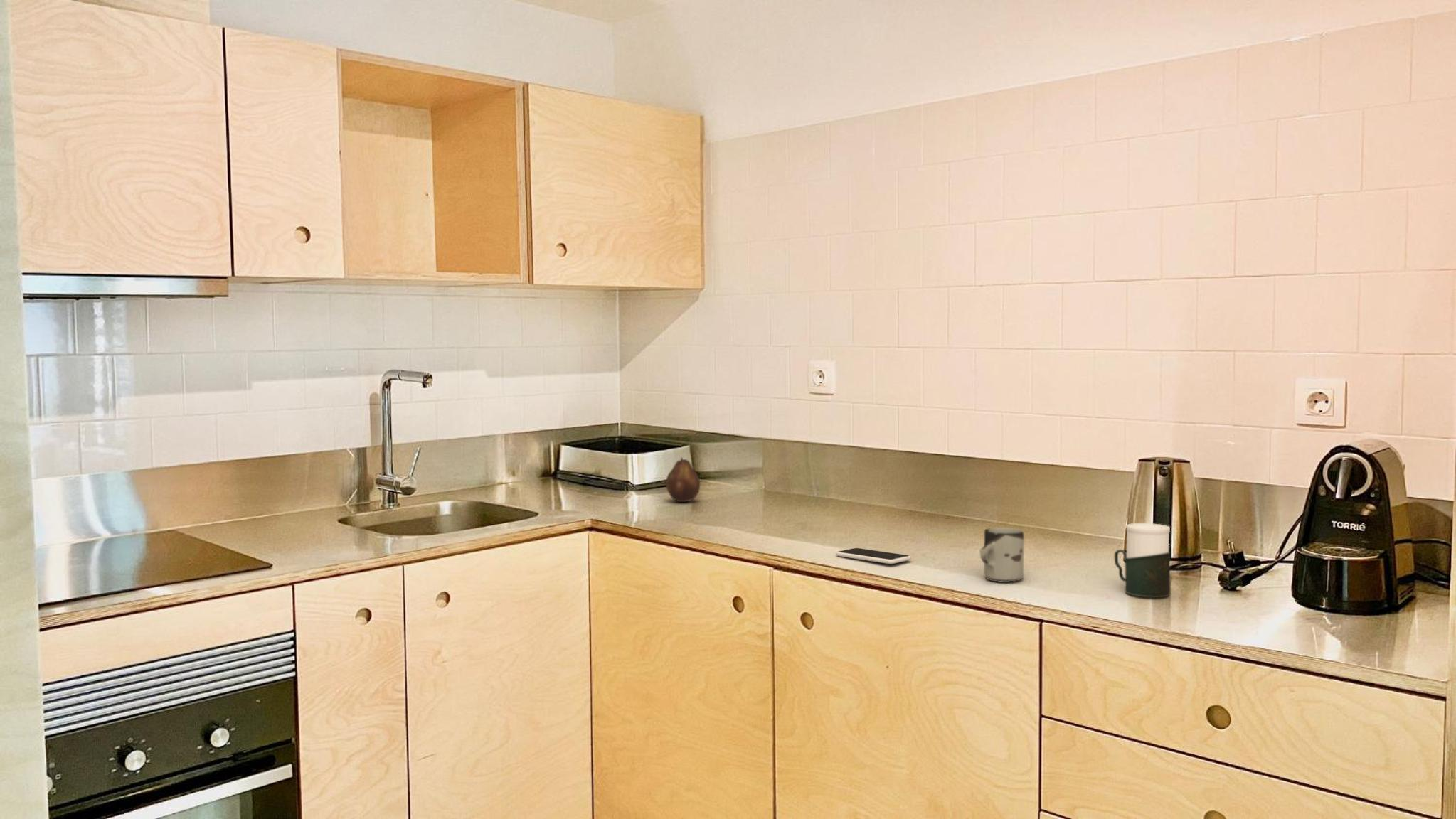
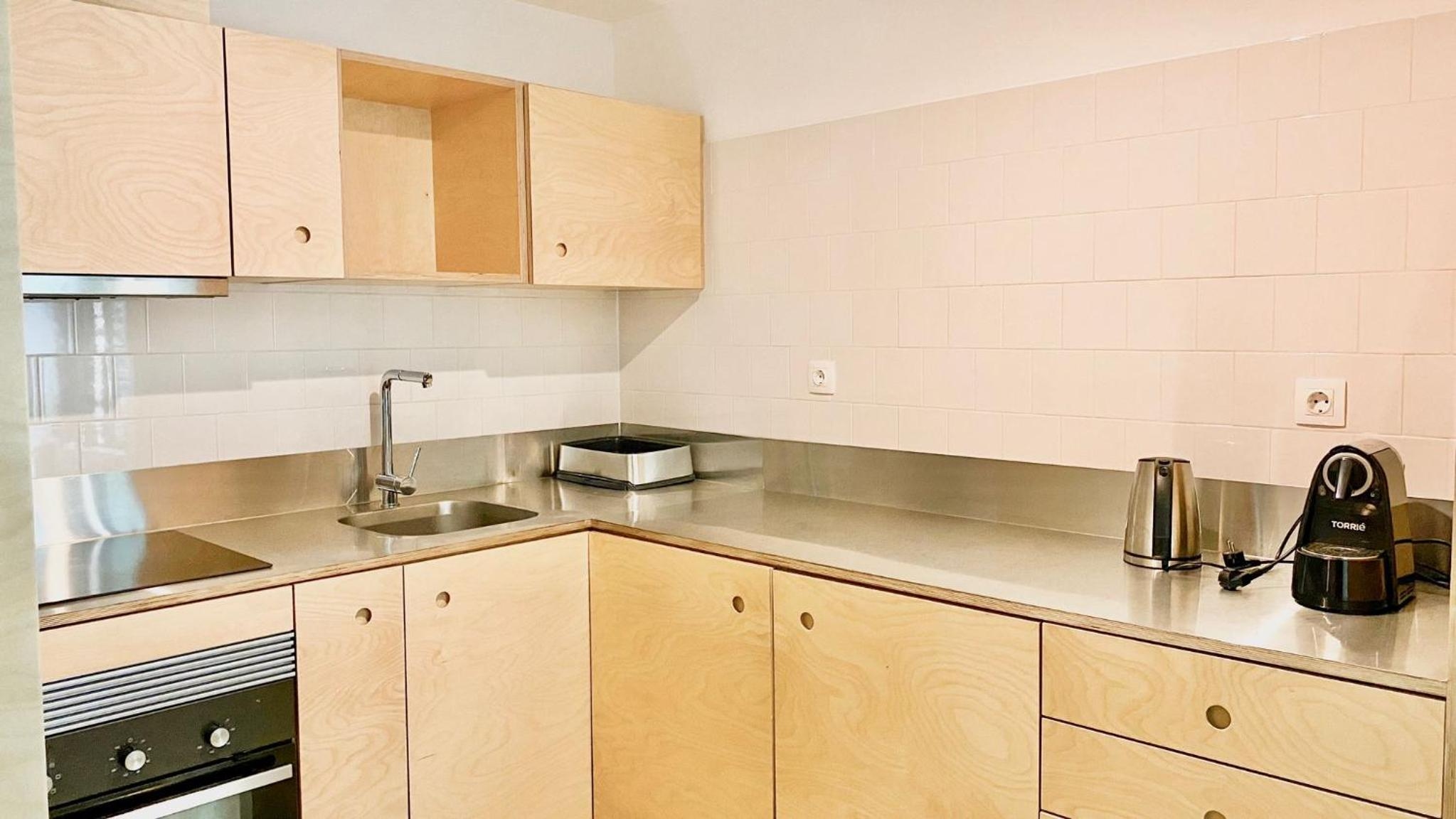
- smartphone [836,547,912,564]
- cup [1114,523,1172,598]
- cup [979,527,1025,583]
- fruit [665,456,701,503]
